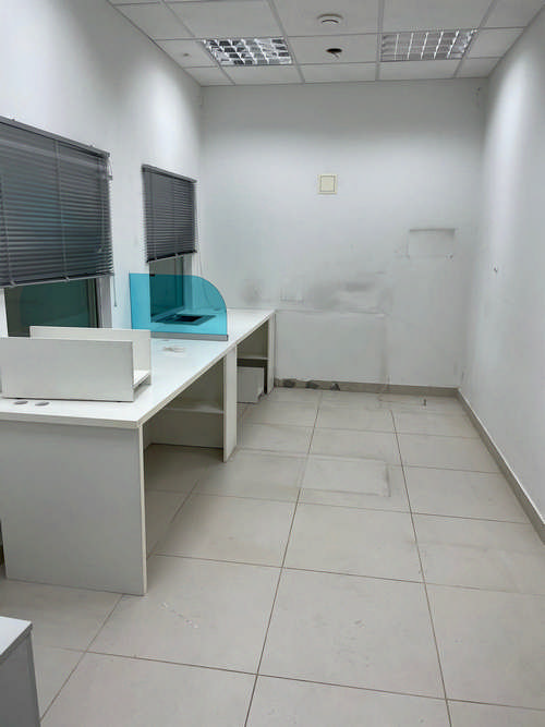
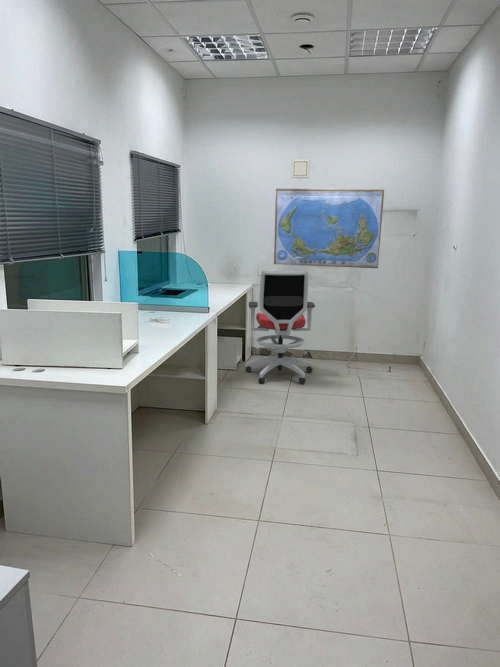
+ office chair [244,270,316,384]
+ world map [273,188,385,269]
